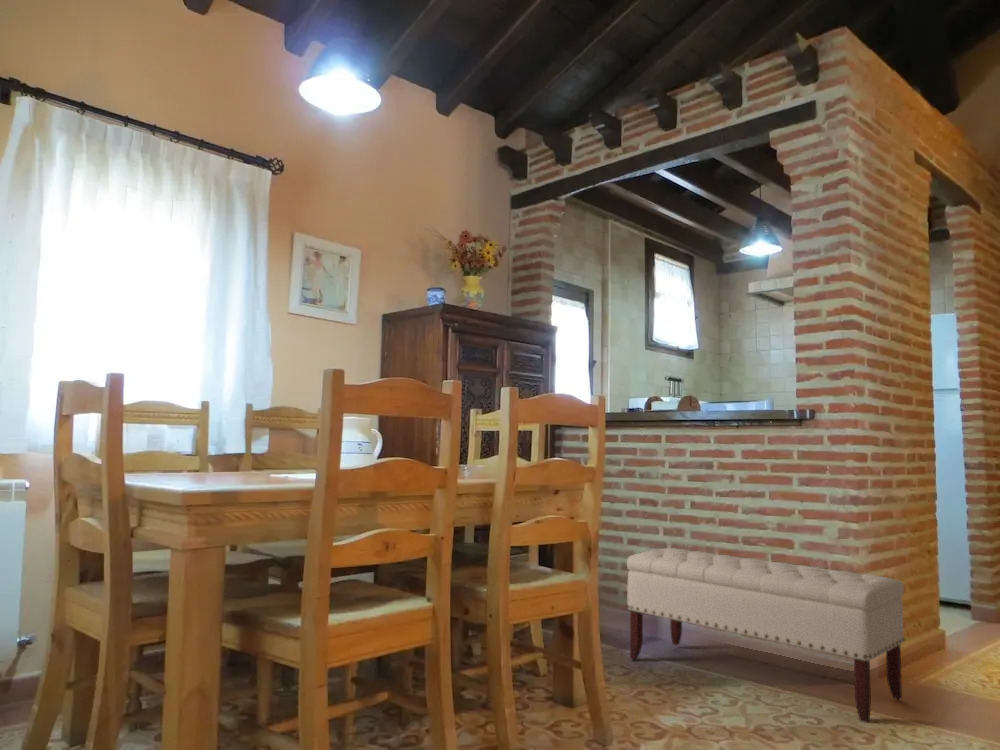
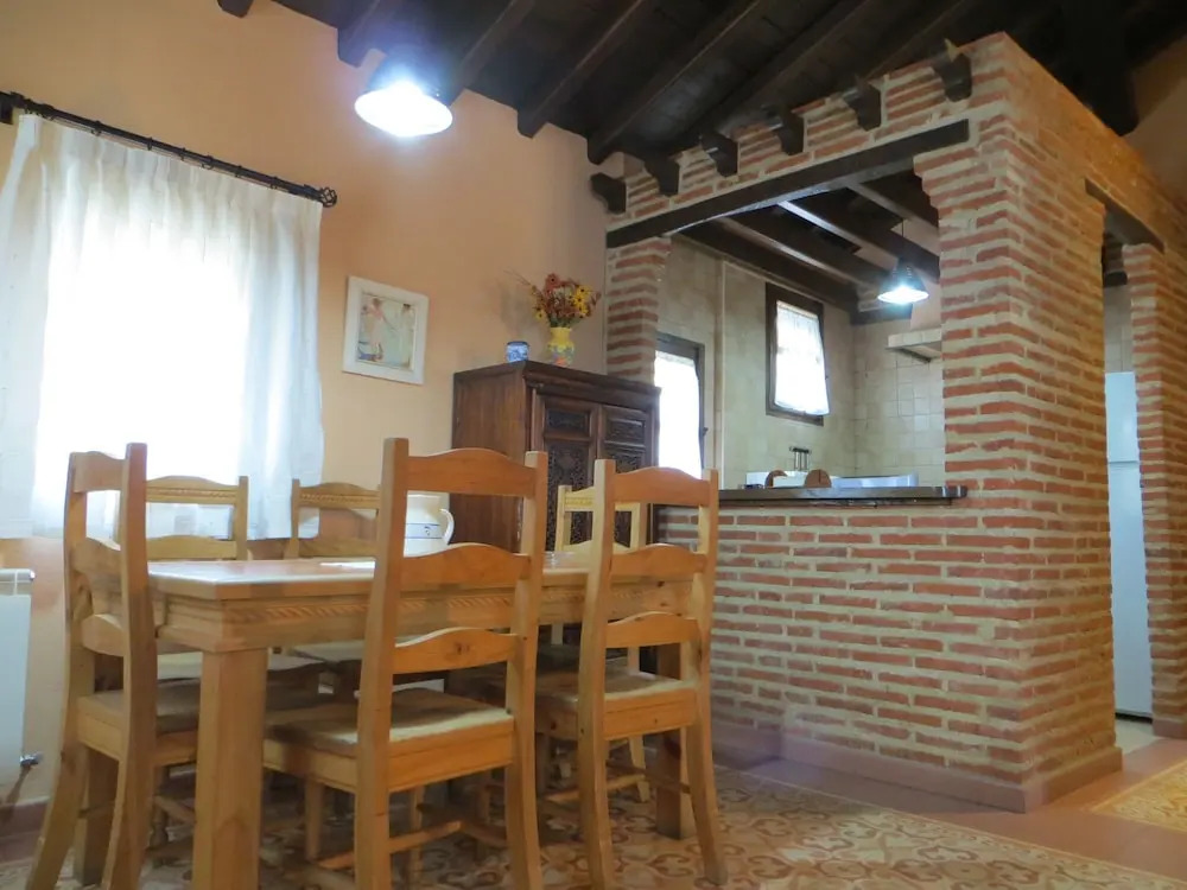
- bench [626,547,906,724]
